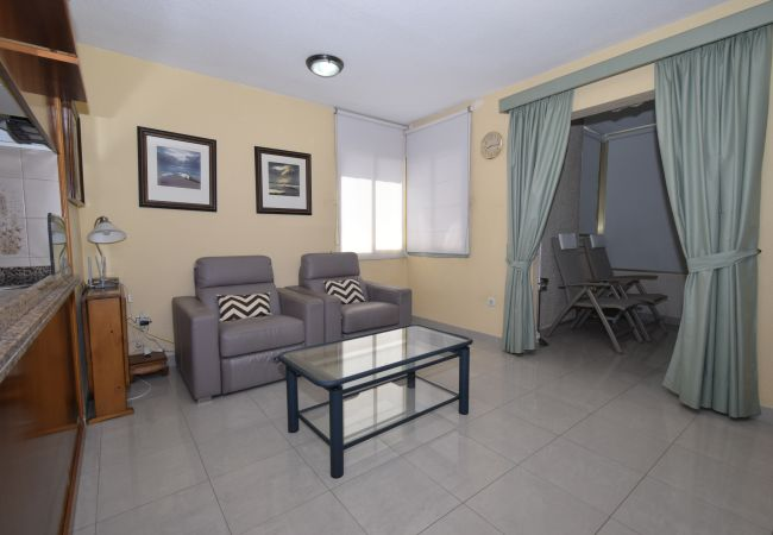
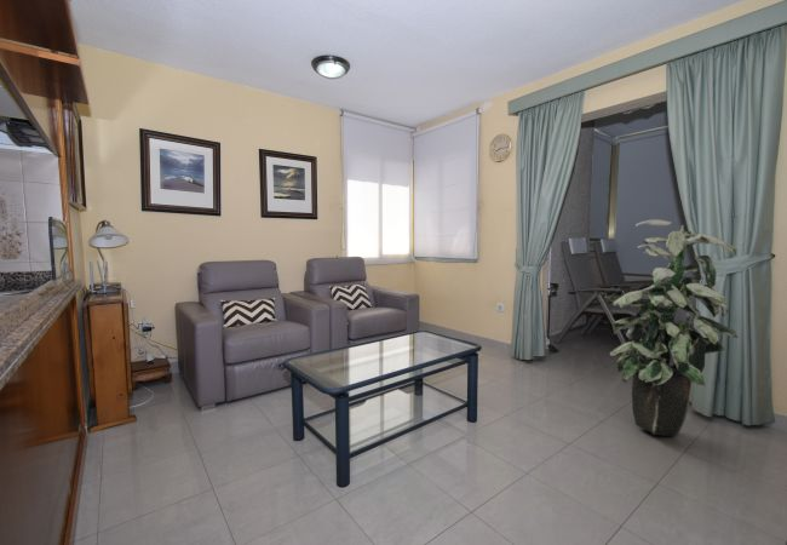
+ indoor plant [603,218,740,437]
